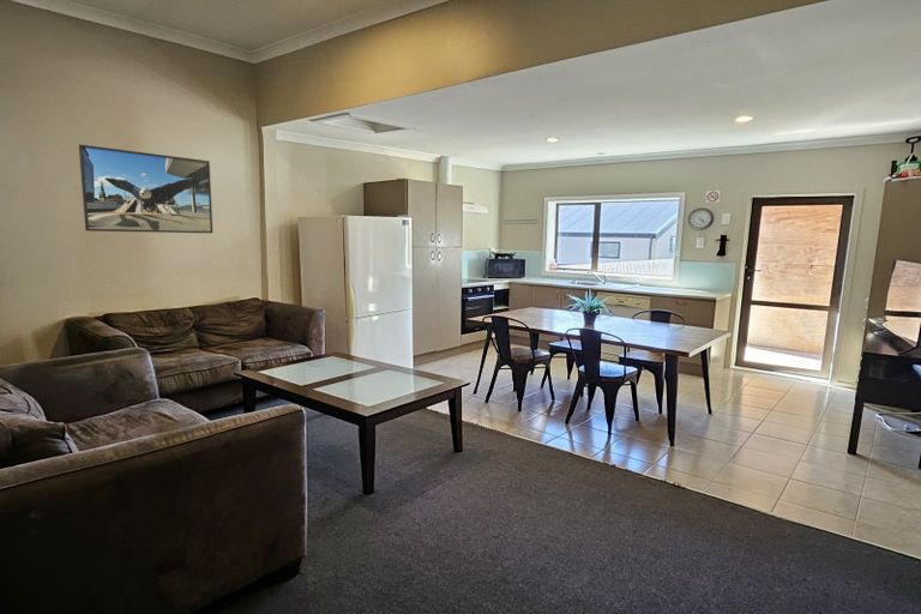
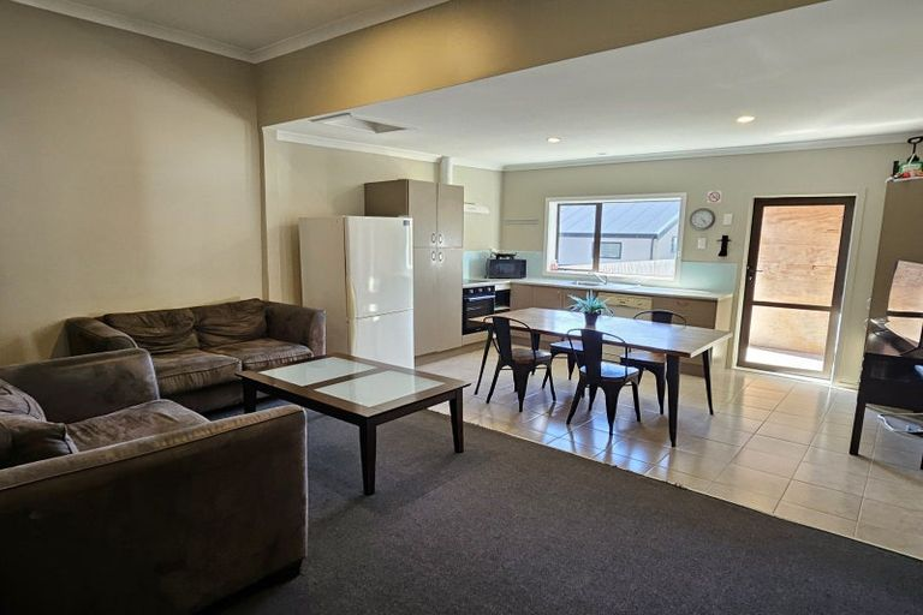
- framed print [78,144,213,234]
